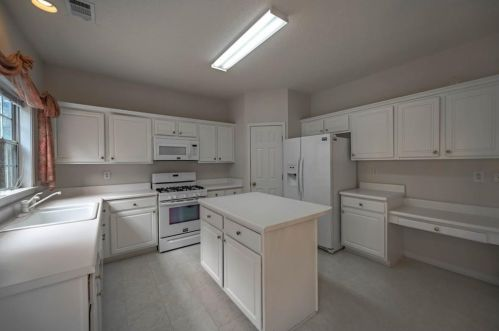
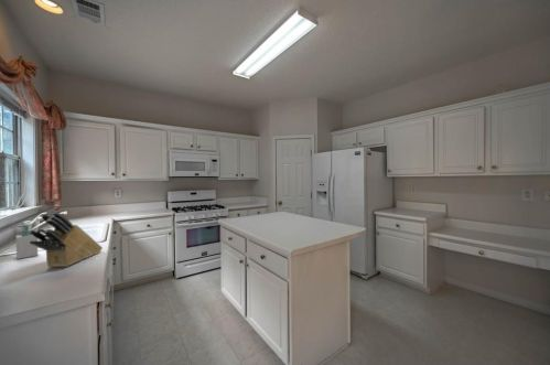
+ knife block [29,211,104,268]
+ soap bottle [14,224,39,260]
